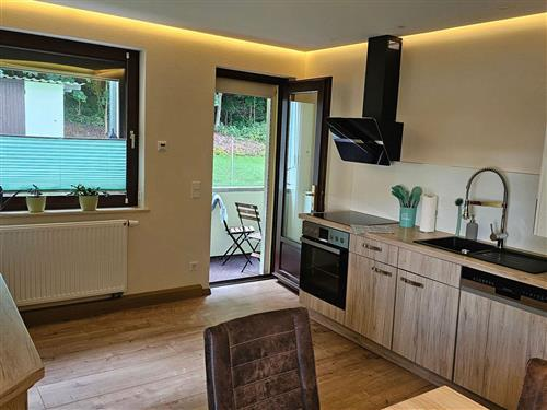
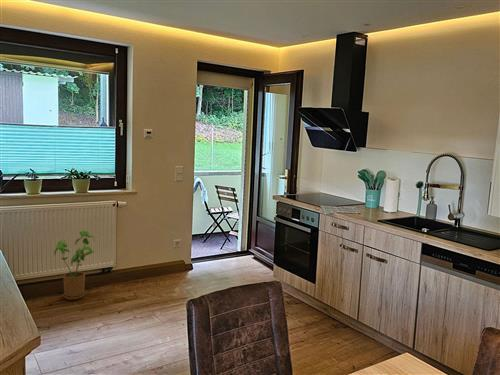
+ house plant [53,229,96,301]
